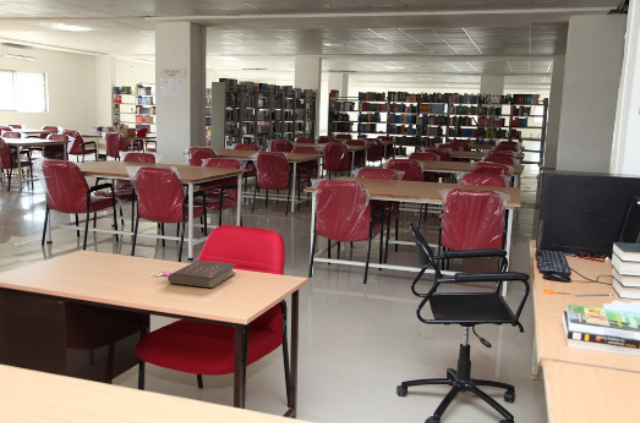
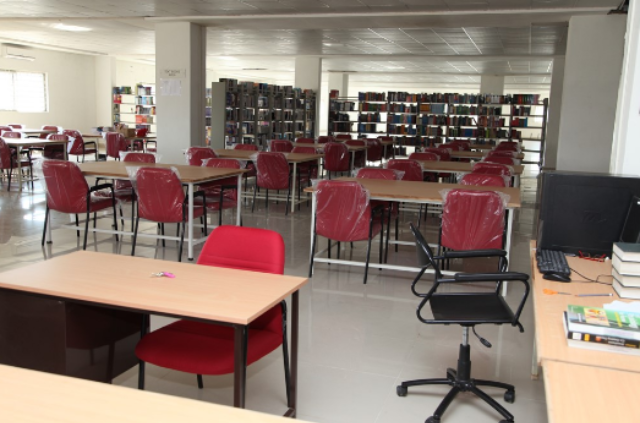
- book [167,259,237,289]
